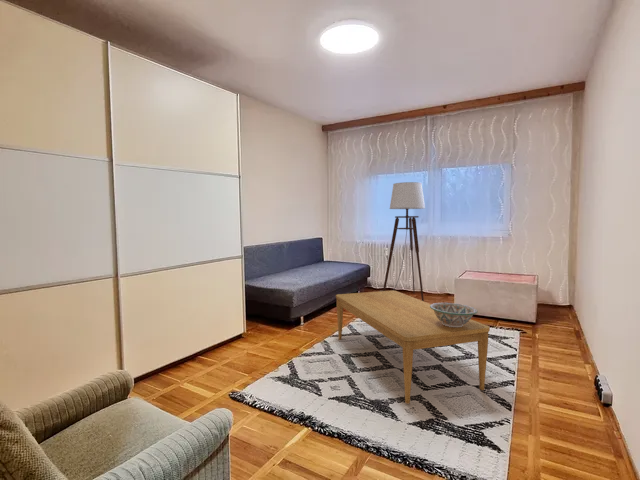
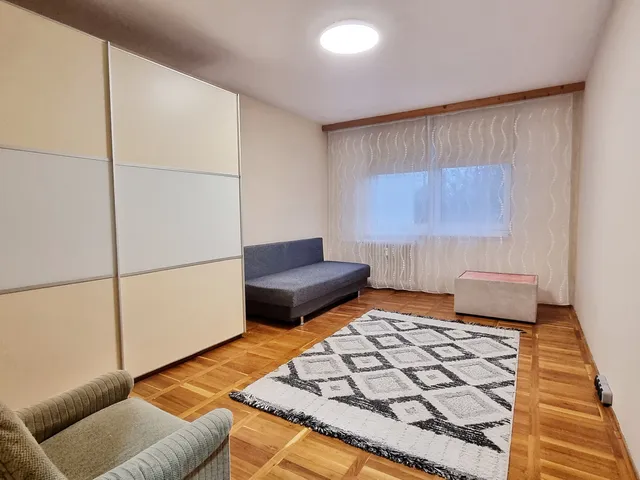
- coffee table [335,290,491,405]
- floor lamp [382,181,426,302]
- decorative bowl [430,302,479,327]
